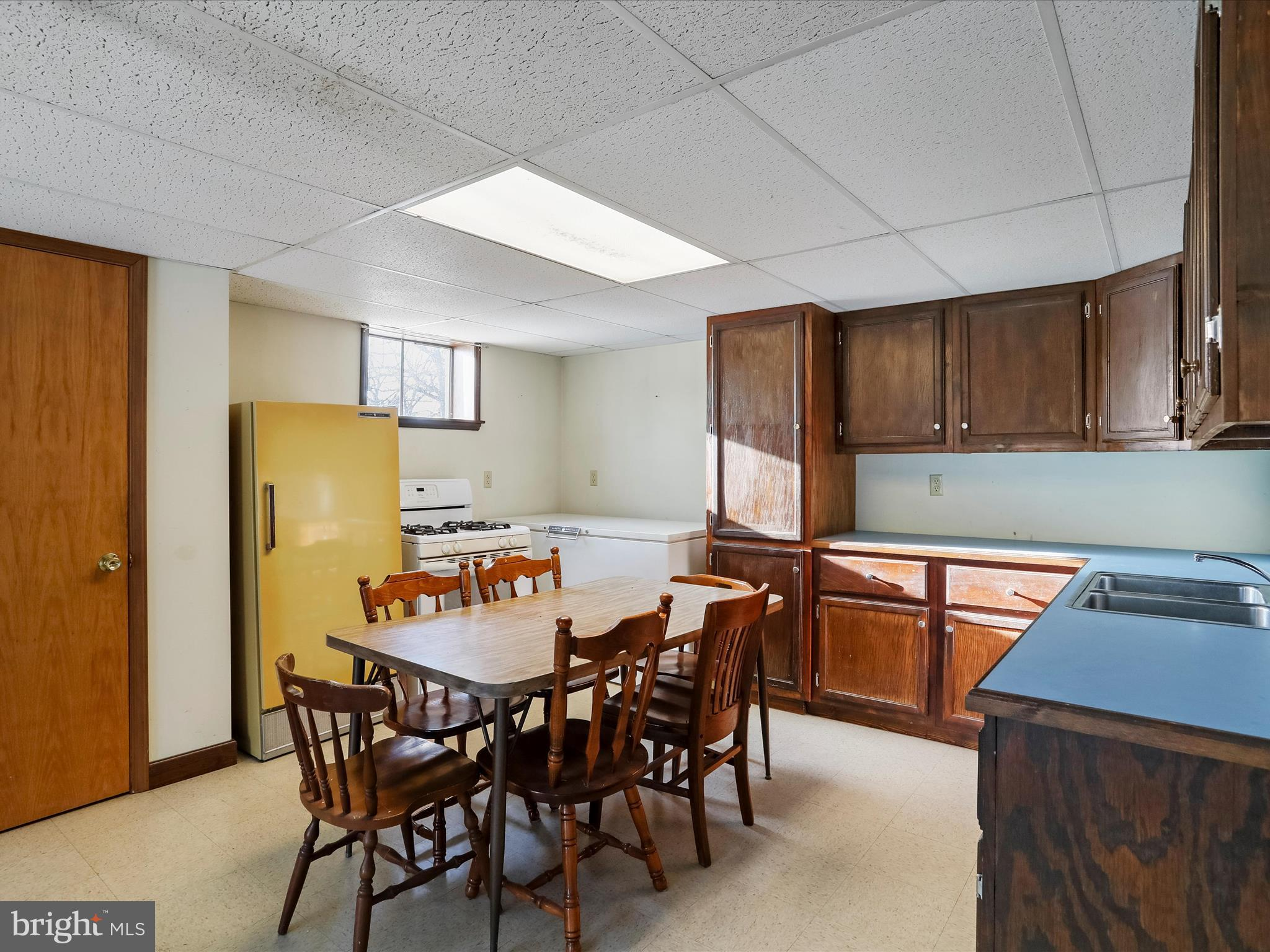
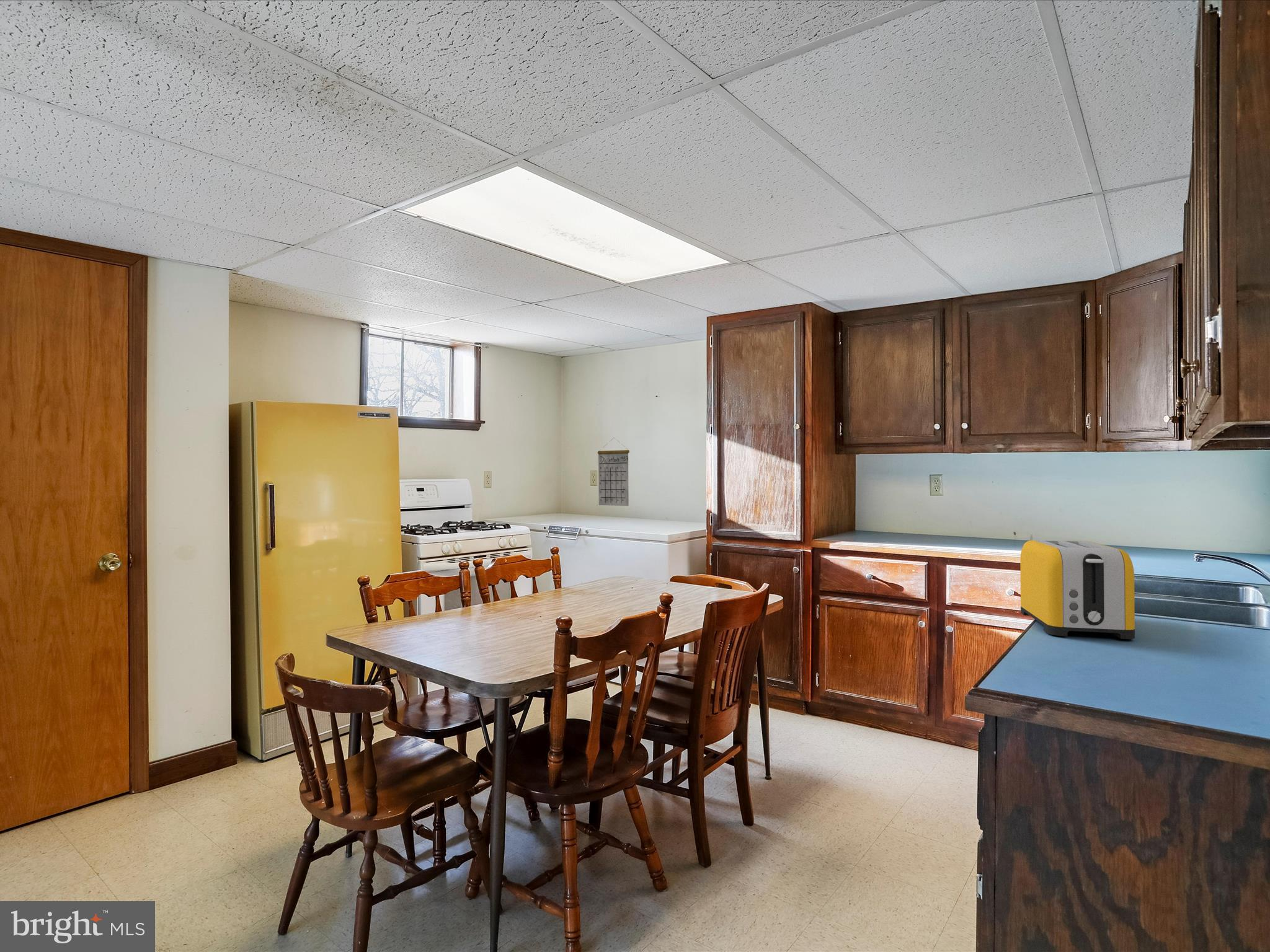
+ calendar [597,437,630,506]
+ toaster [1019,540,1135,640]
